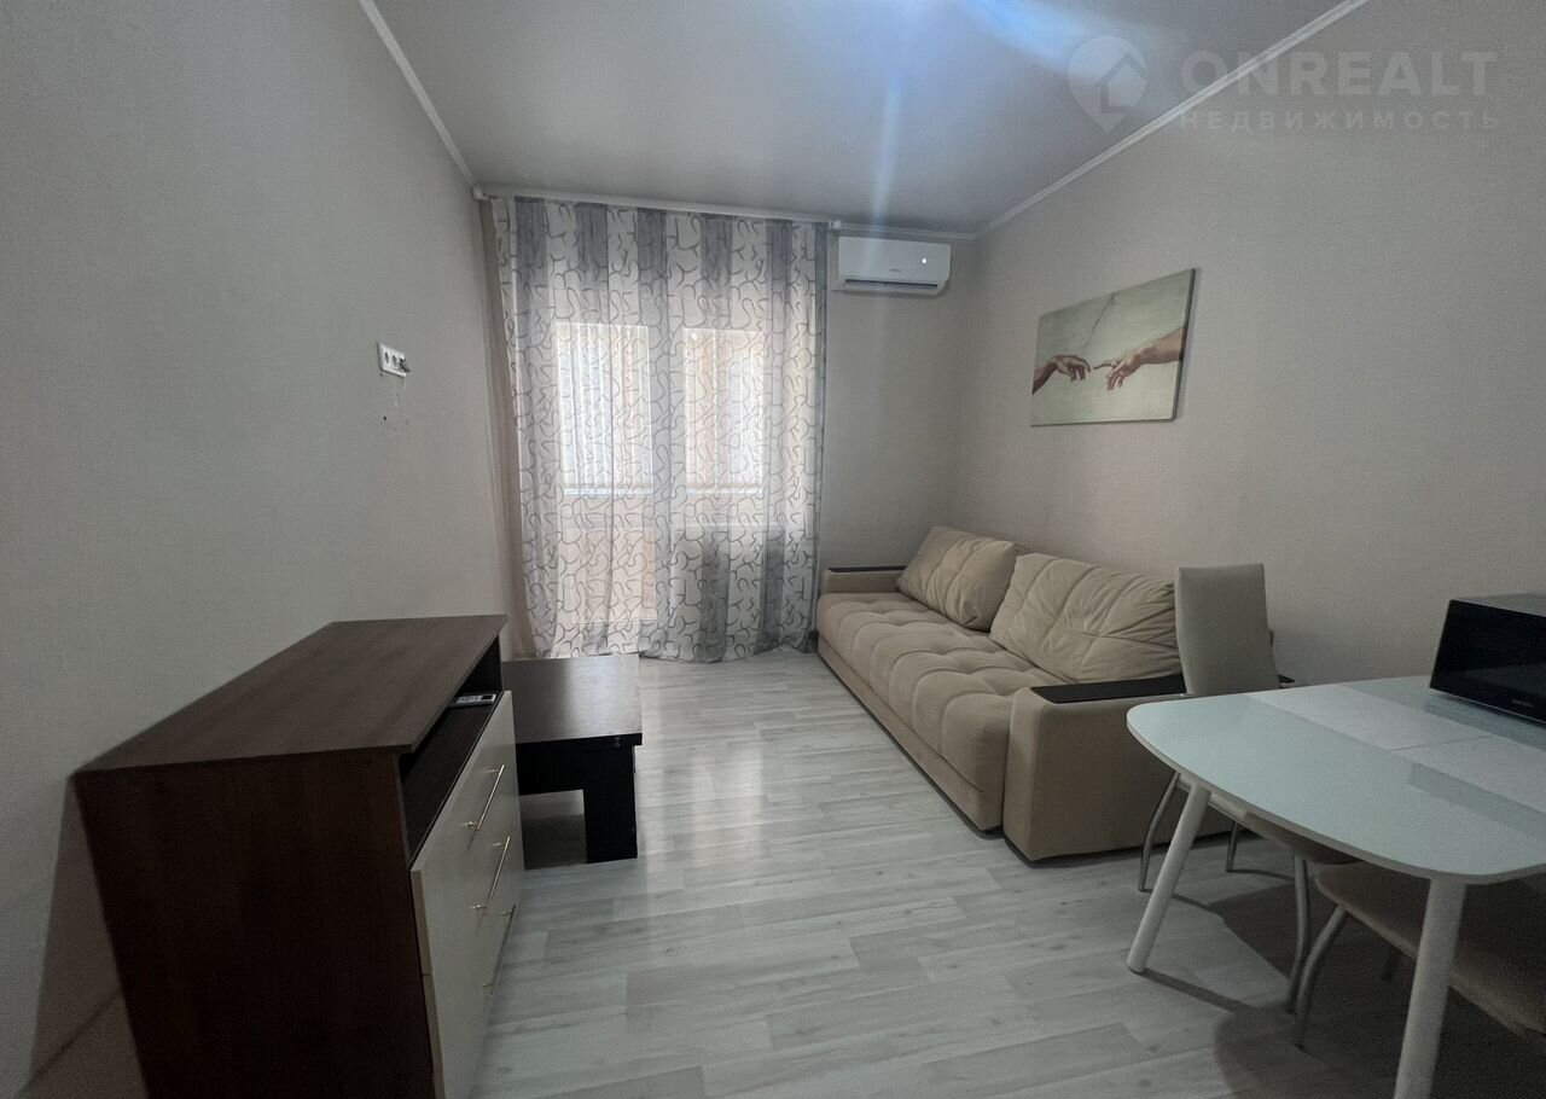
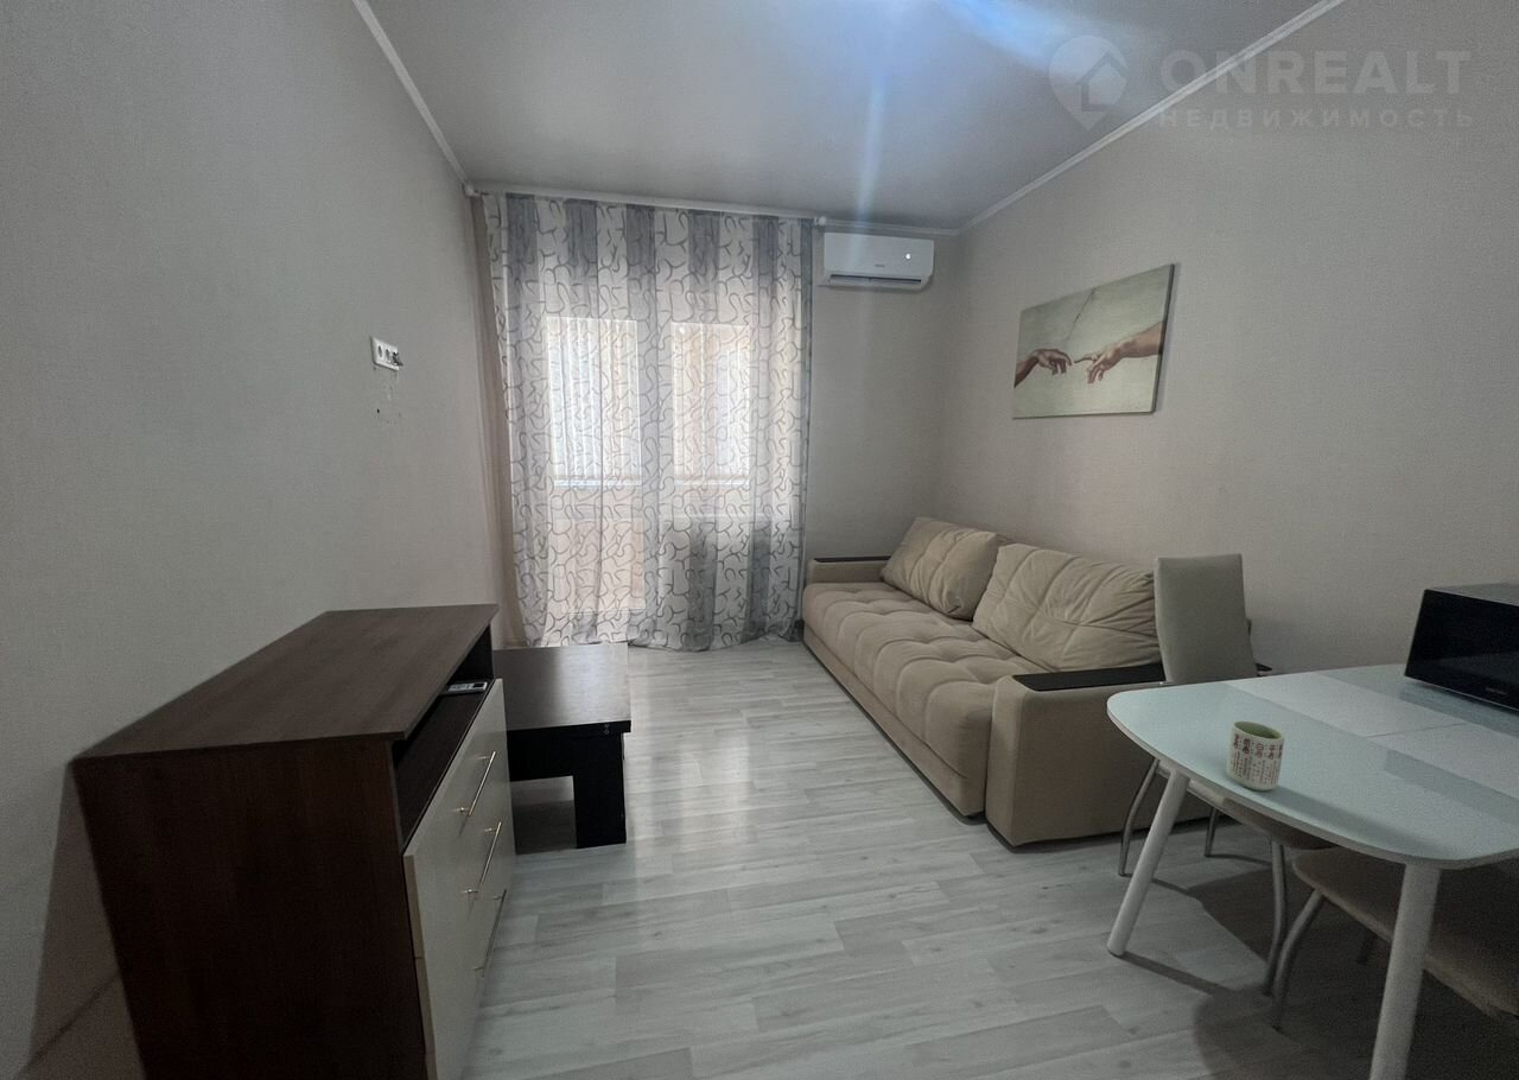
+ cup [1226,719,1286,792]
